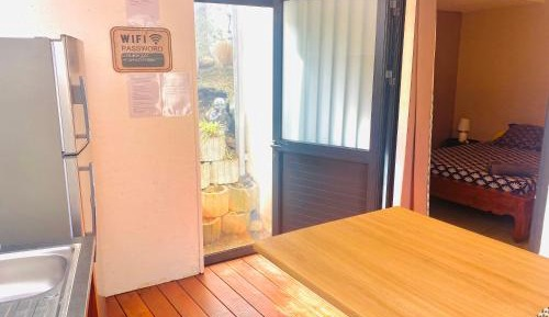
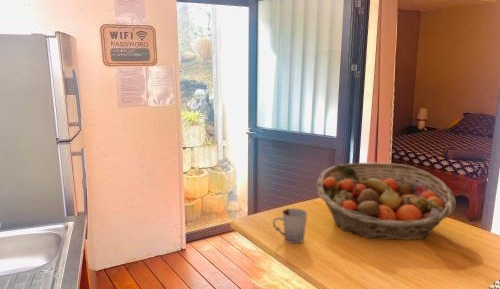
+ cup [272,207,308,245]
+ fruit basket [316,161,457,241]
